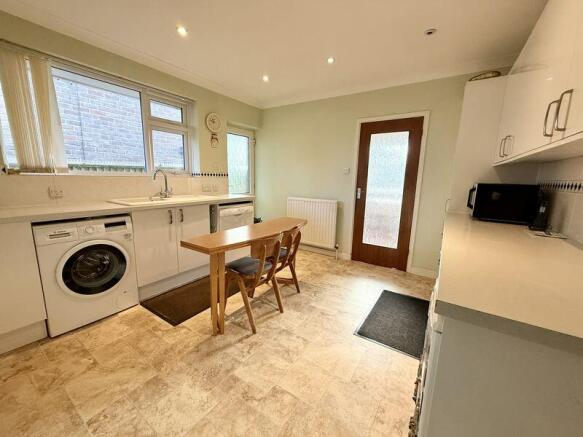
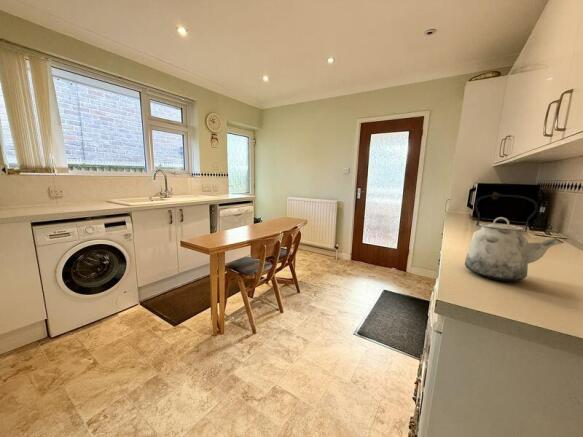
+ kettle [464,194,565,282]
